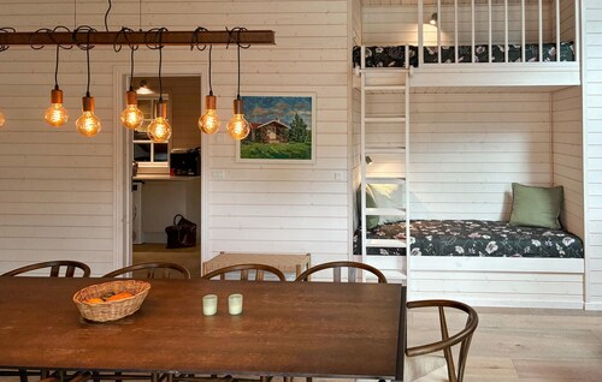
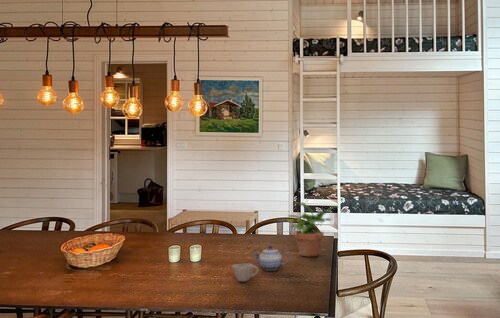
+ potted plant [285,202,340,257]
+ cup [231,263,260,282]
+ teapot [250,245,291,272]
